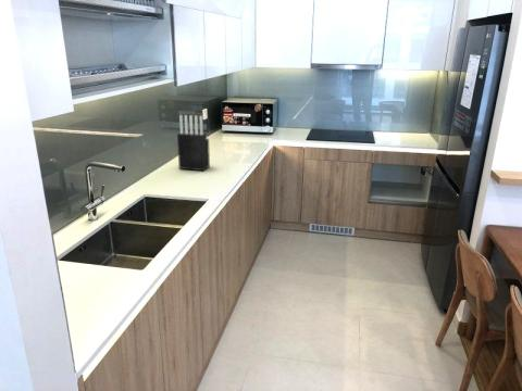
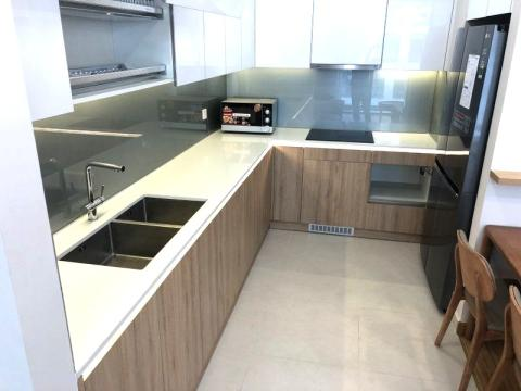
- knife block [176,114,211,172]
